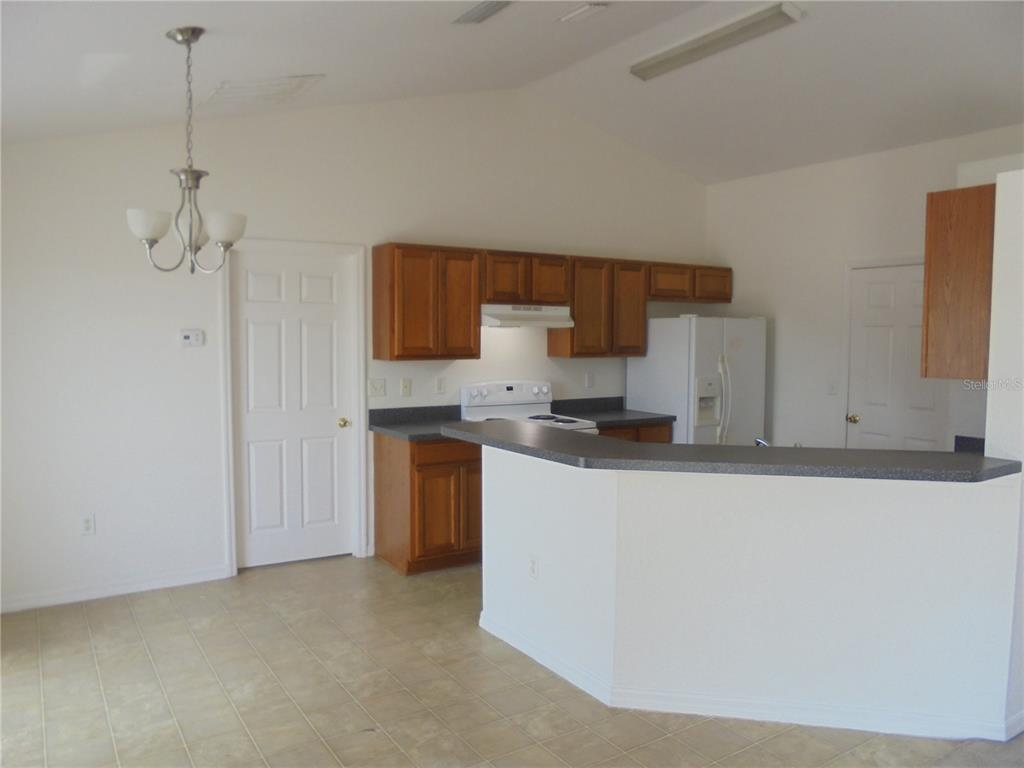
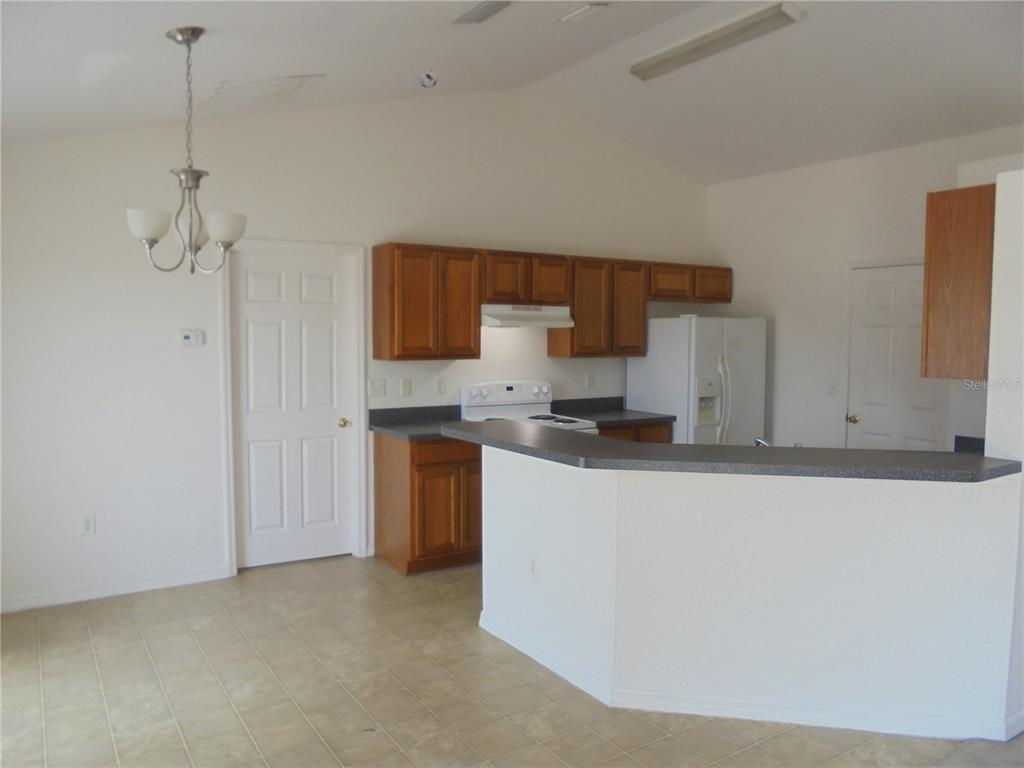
+ smoke detector [418,68,438,89]
